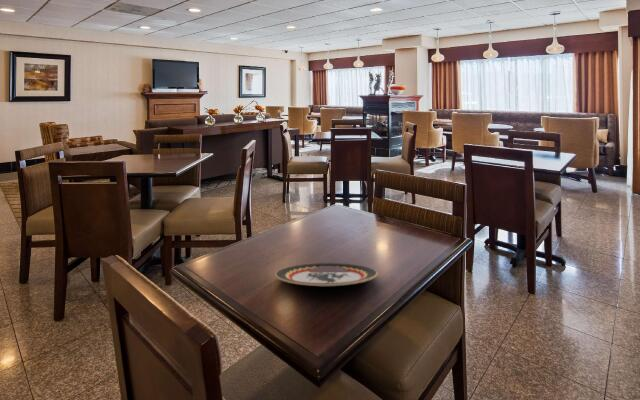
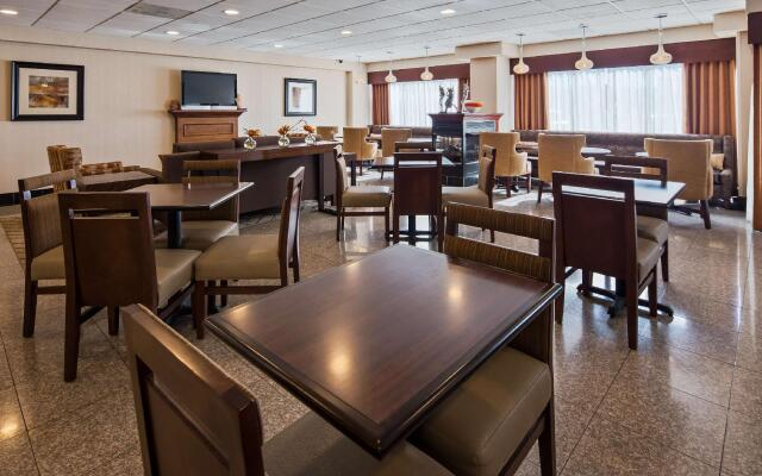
- plate [274,262,379,287]
